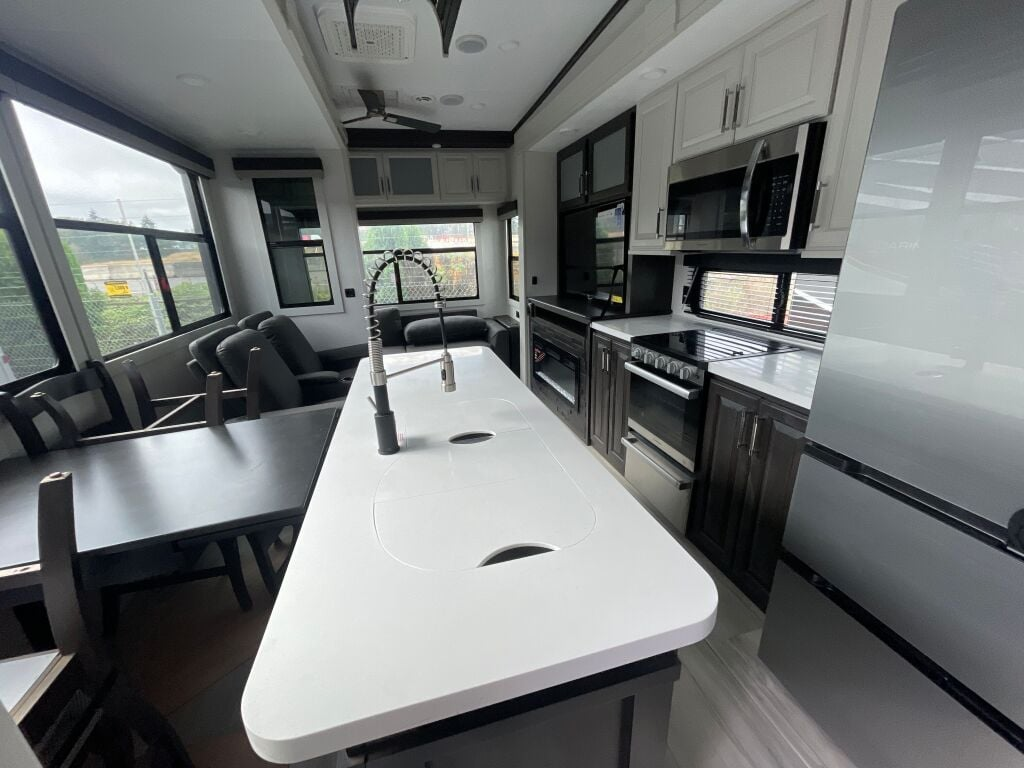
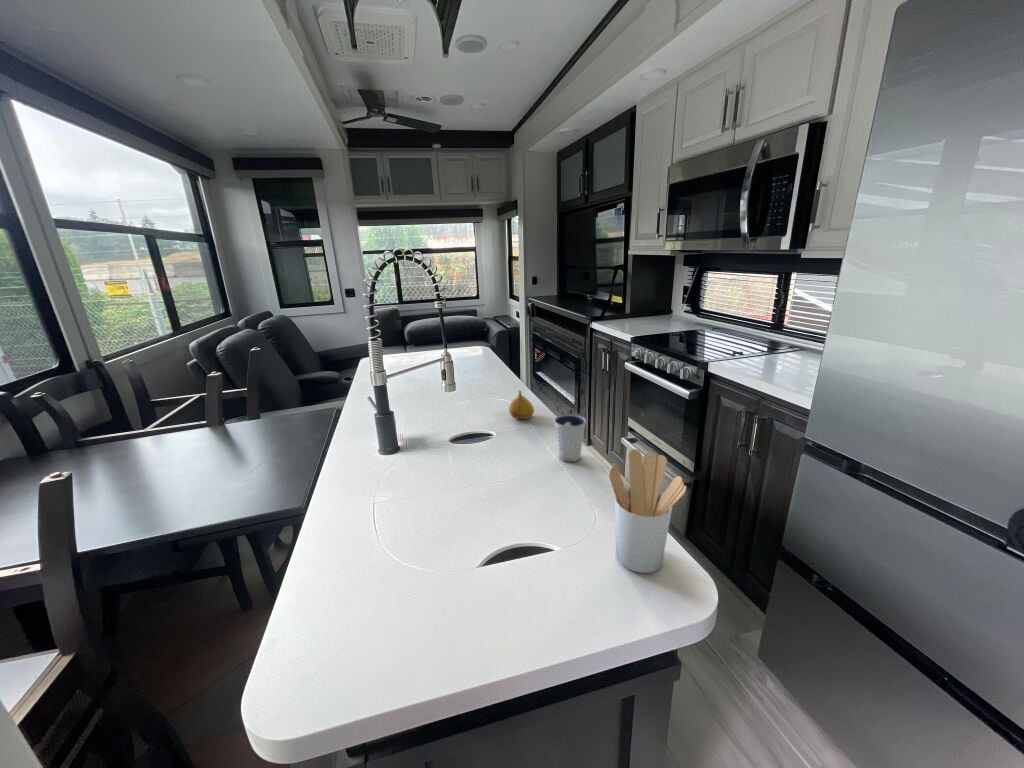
+ fruit [508,389,535,420]
+ utensil holder [608,448,687,574]
+ dixie cup [553,413,587,462]
